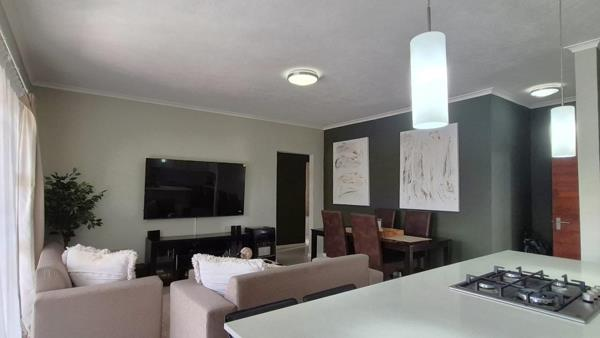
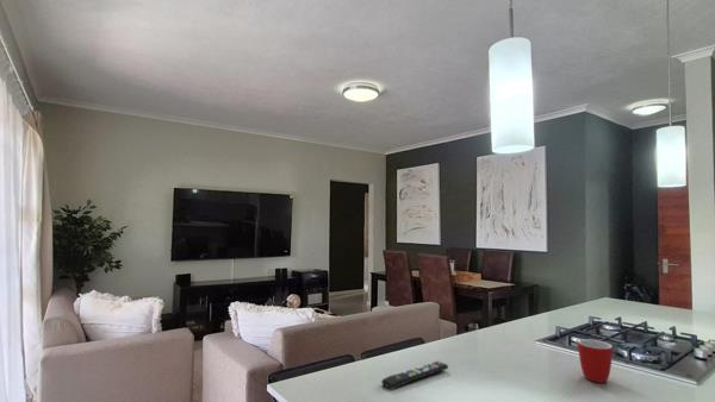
+ remote control [380,360,449,391]
+ mug [577,338,614,384]
